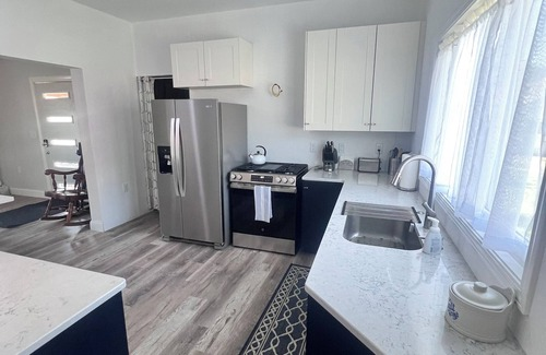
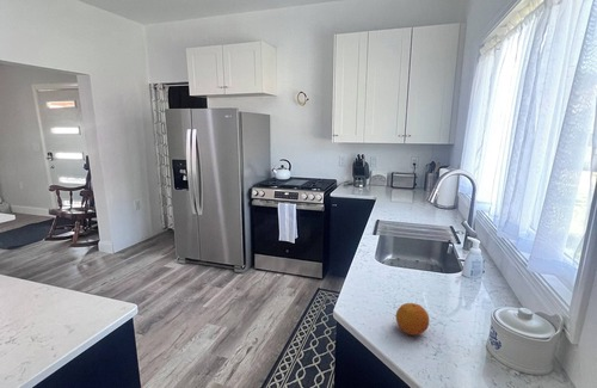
+ fruit [394,302,430,337]
